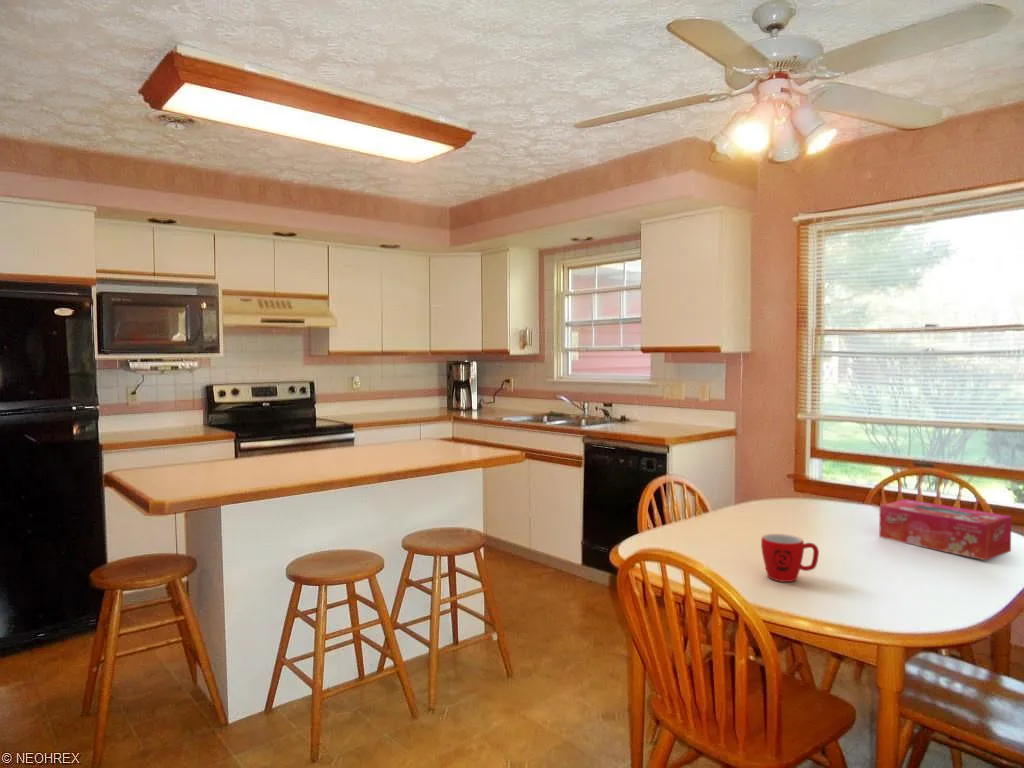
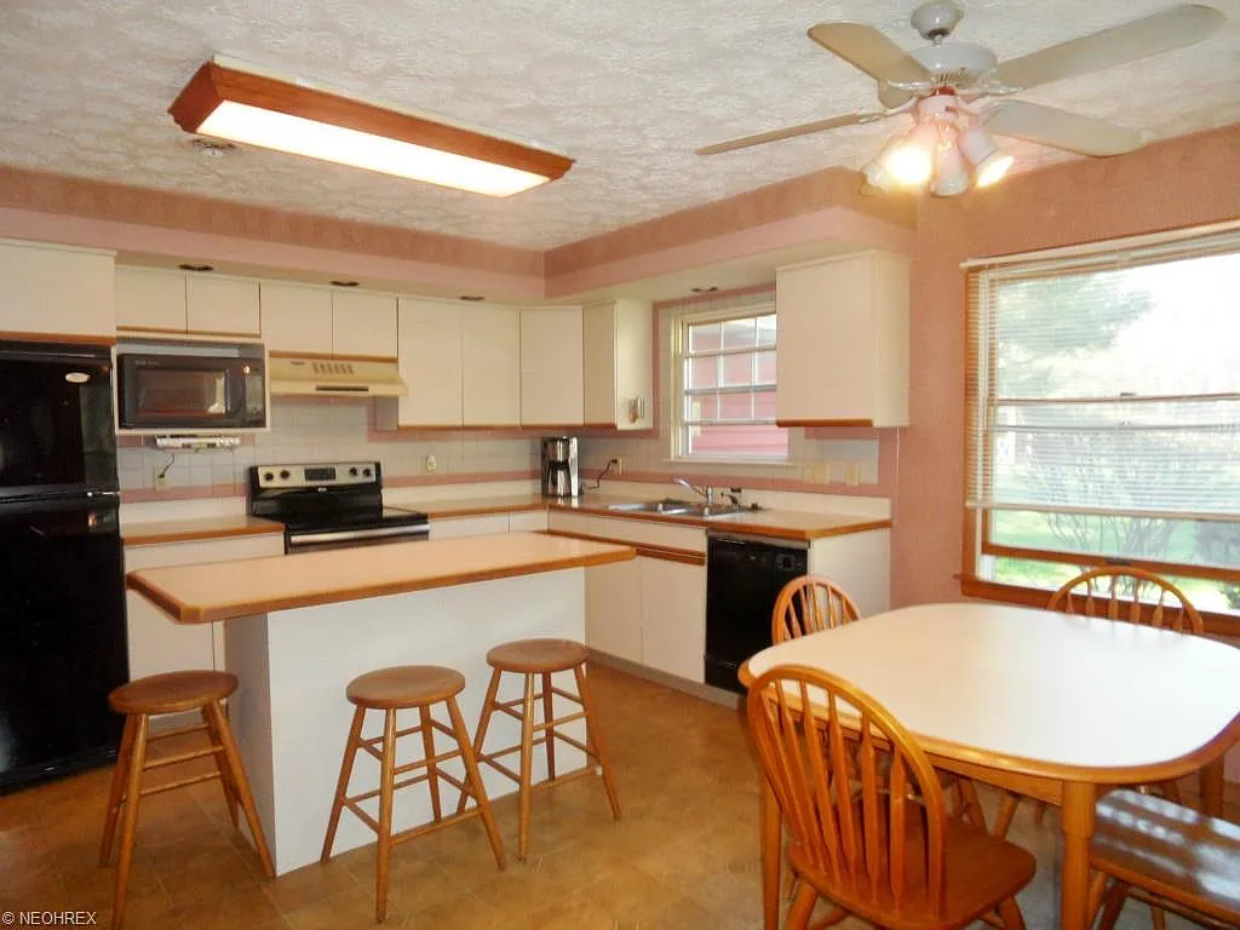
- tissue box [878,498,1012,561]
- mug [760,533,820,583]
